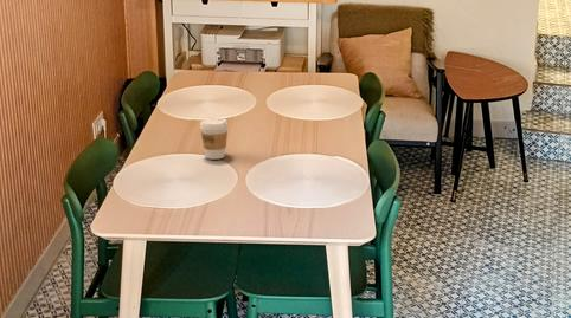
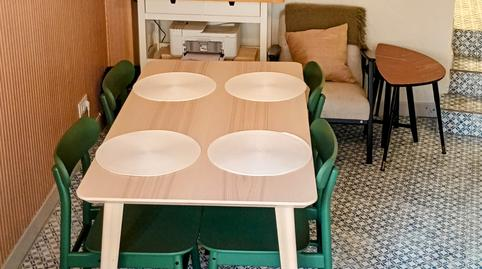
- coffee cup [199,117,230,161]
